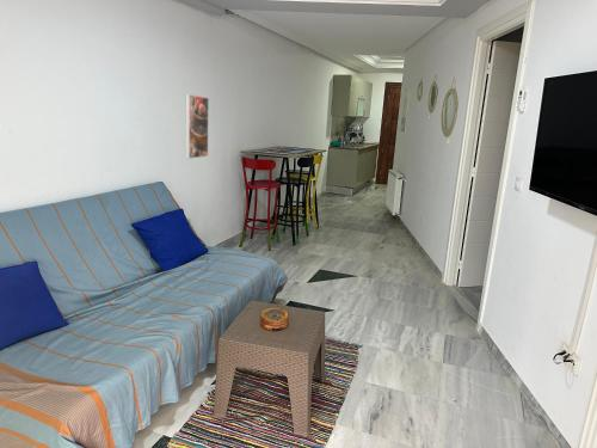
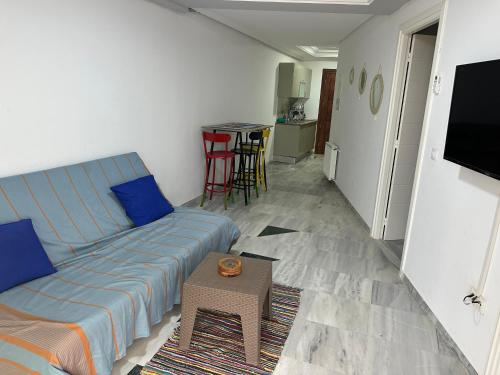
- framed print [185,93,210,160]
